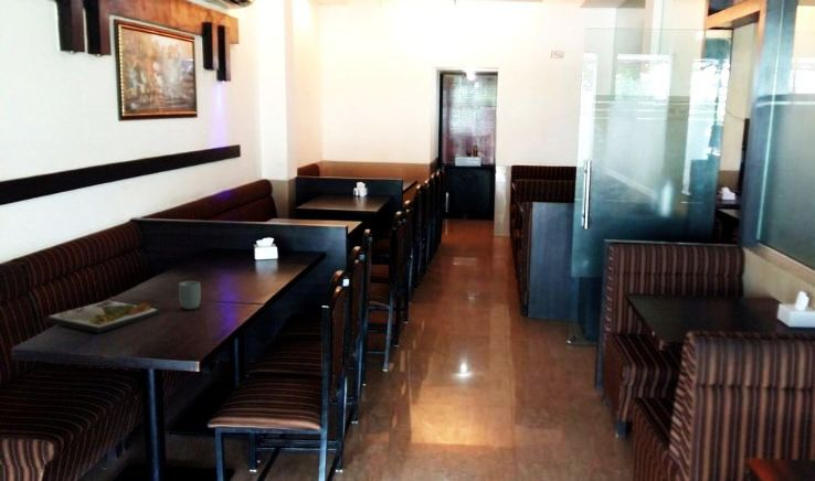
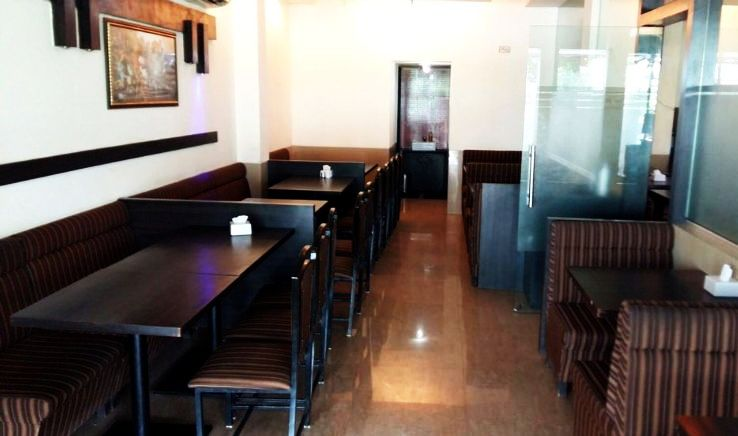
- dinner plate [44,299,161,334]
- cup [178,280,202,310]
